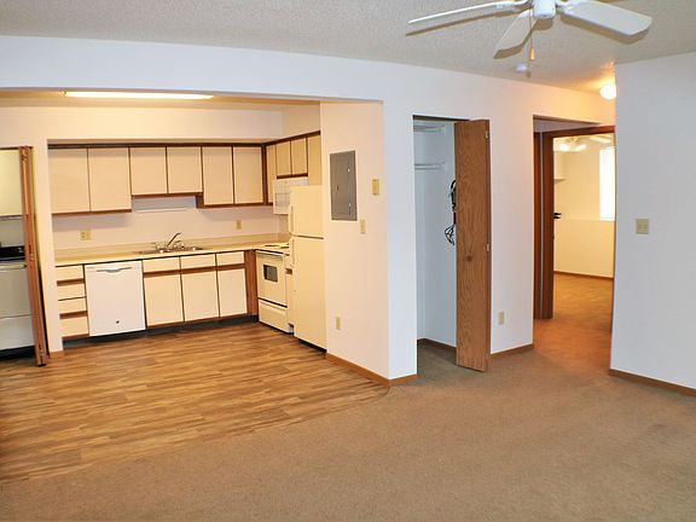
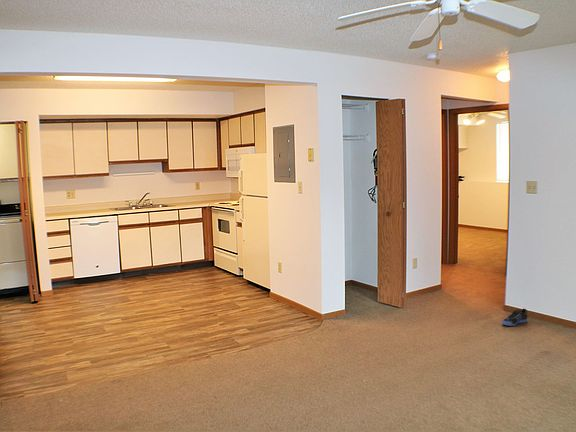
+ sneaker [501,308,528,327]
